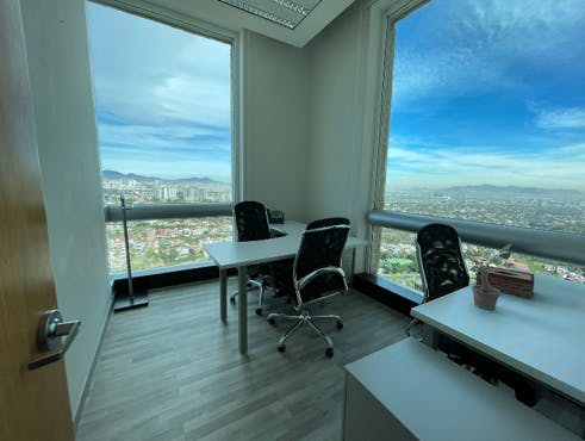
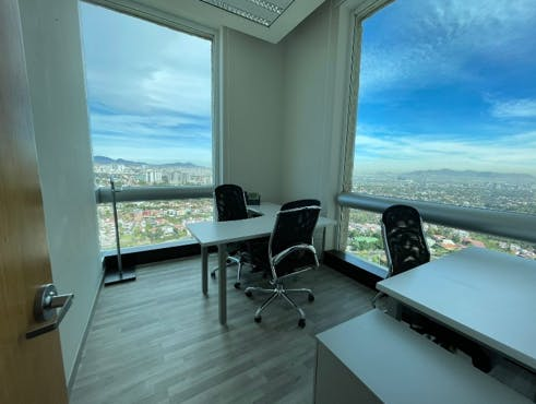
- tissue box [474,263,535,299]
- potted plant [462,241,514,311]
